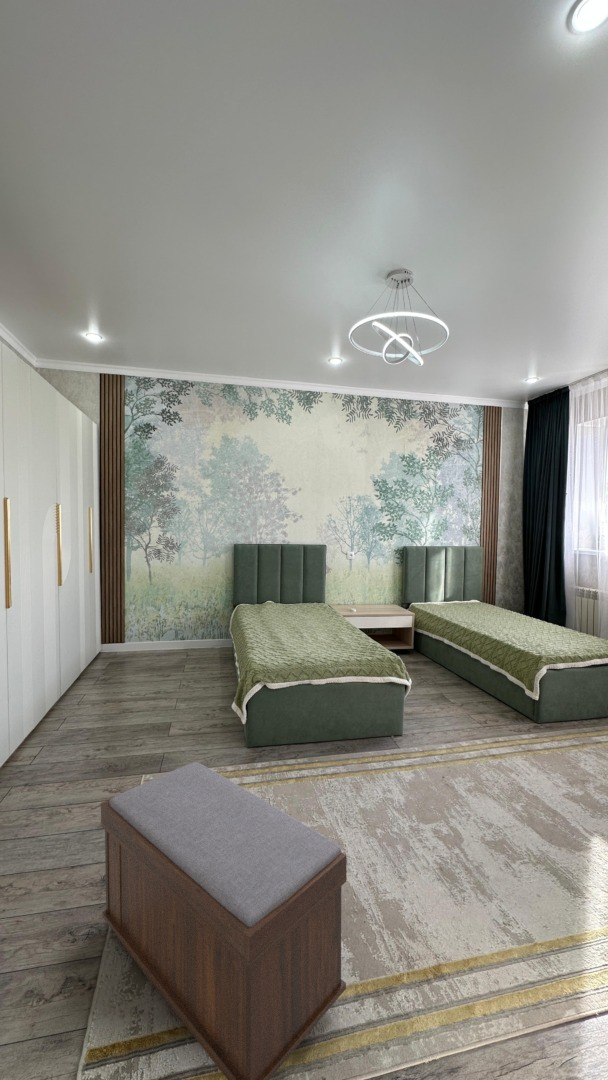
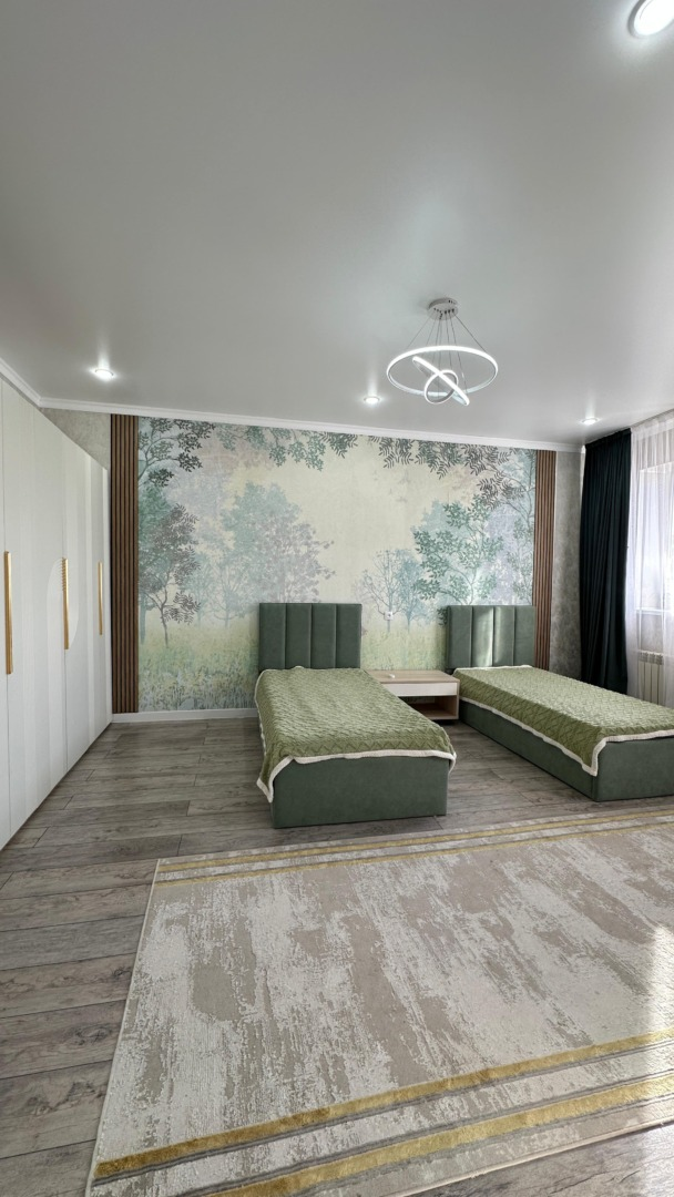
- bench [100,761,347,1080]
